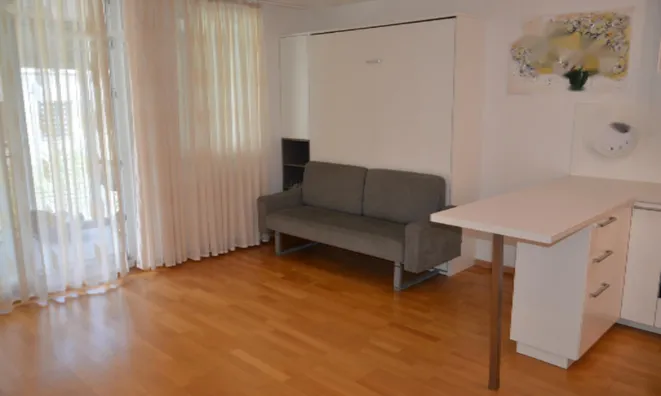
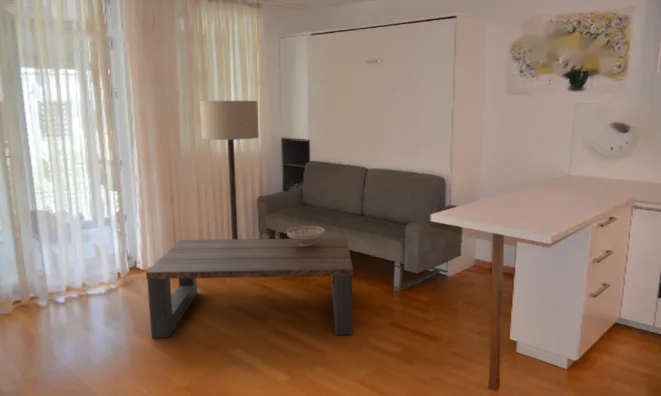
+ decorative bowl [286,225,326,246]
+ floor lamp [199,100,260,239]
+ coffee table [145,237,354,339]
